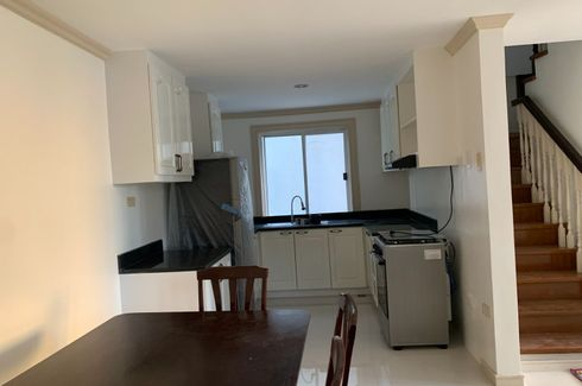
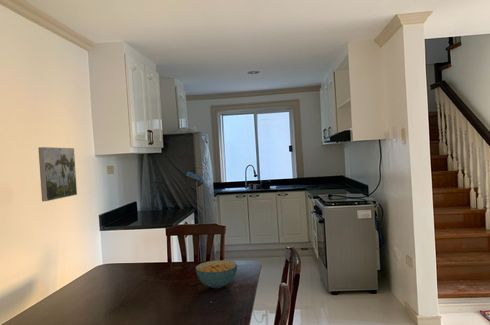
+ cereal bowl [195,259,238,289]
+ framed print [37,146,78,202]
